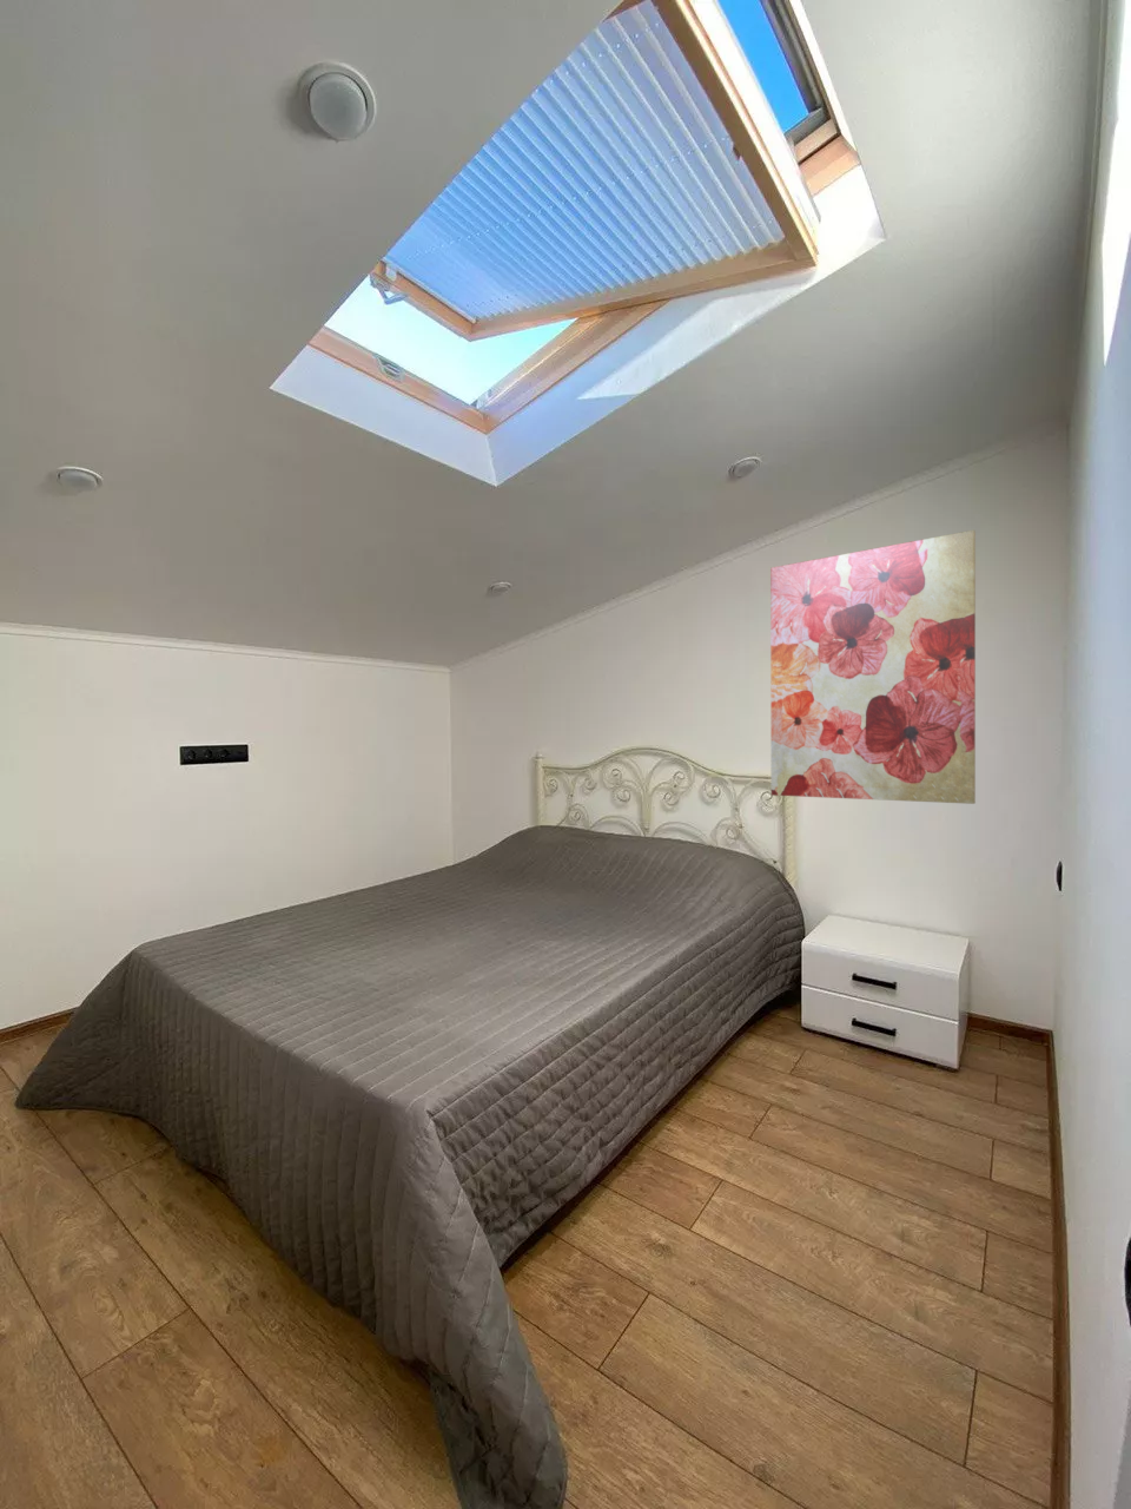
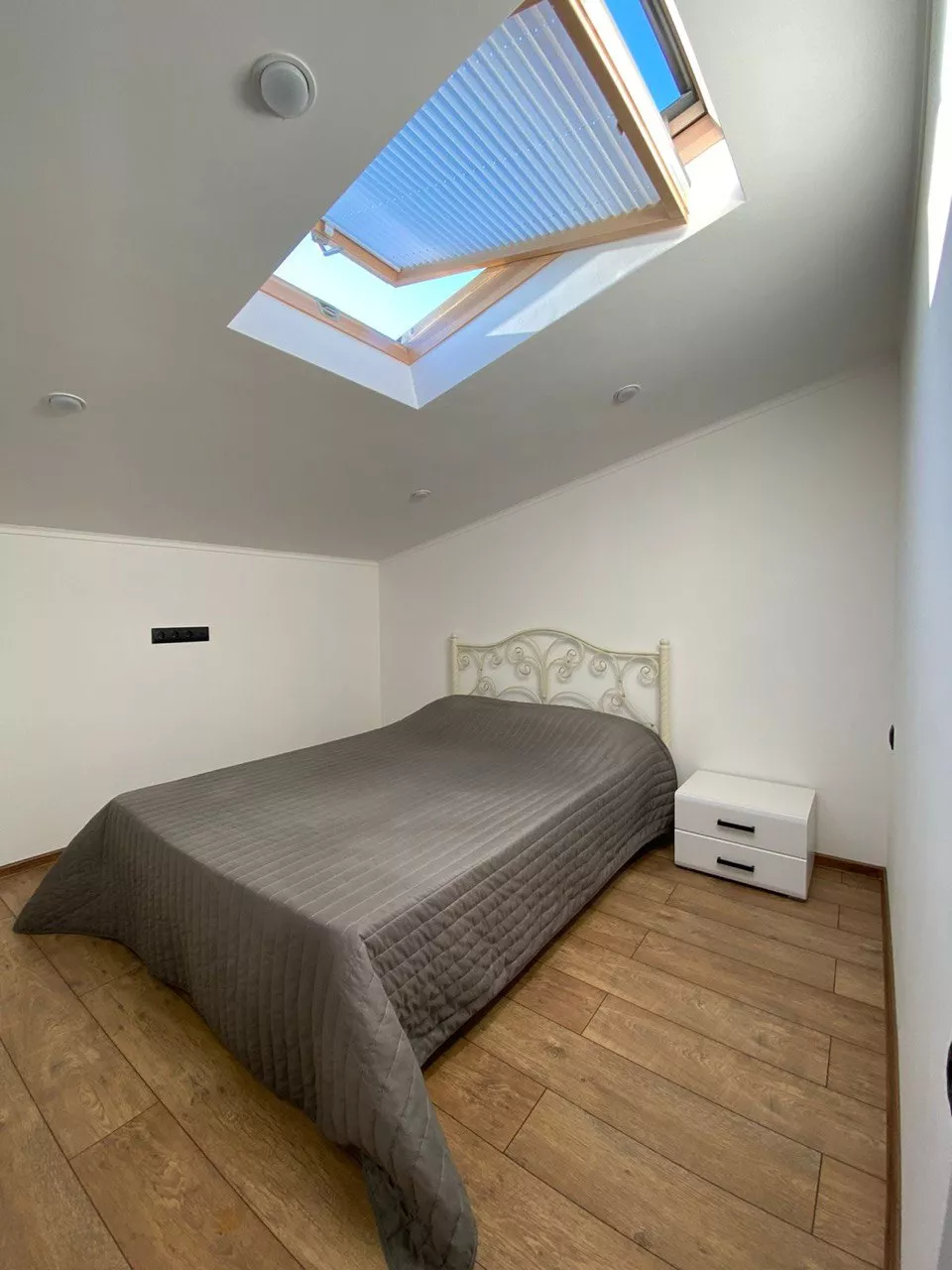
- wall art [770,529,977,806]
